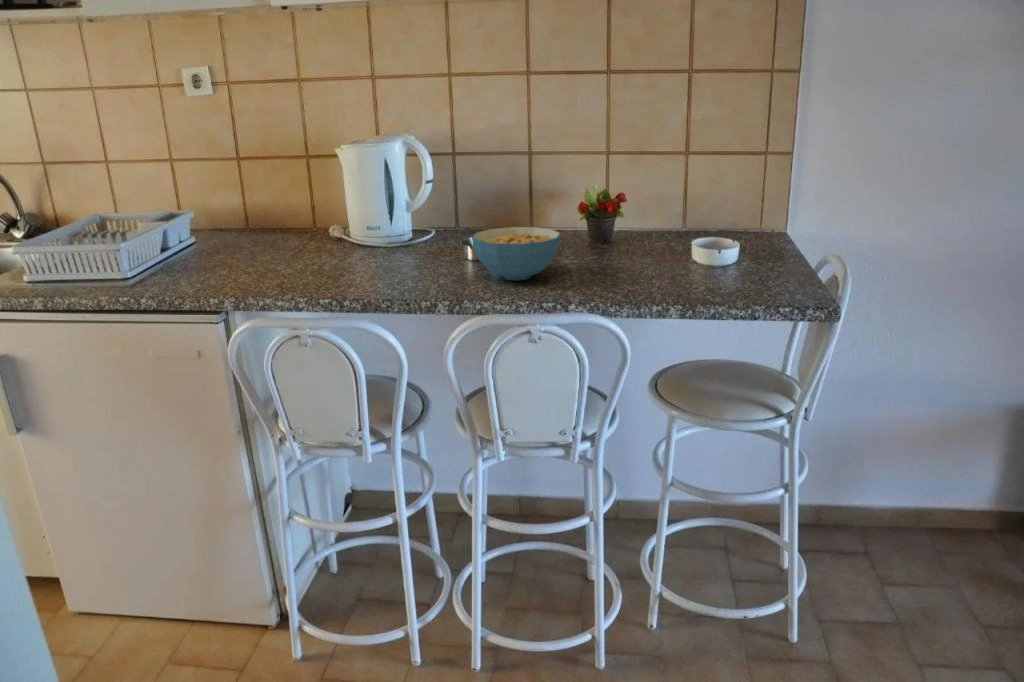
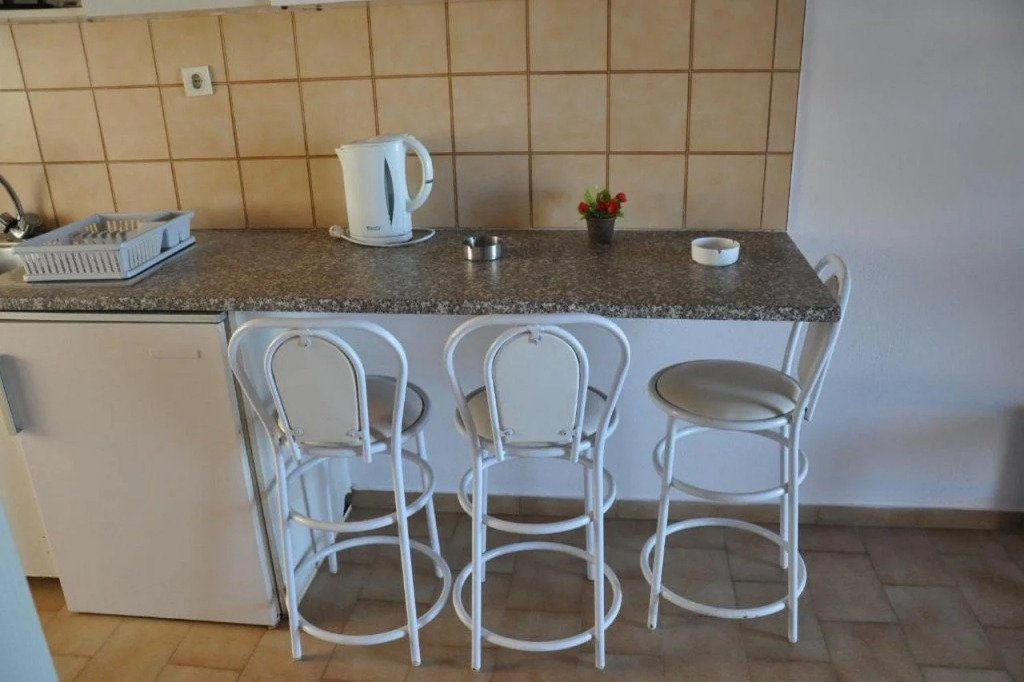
- cereal bowl [471,226,562,281]
